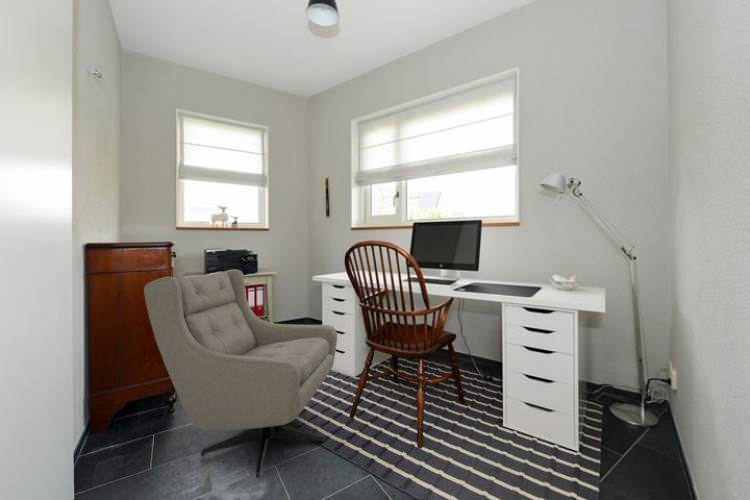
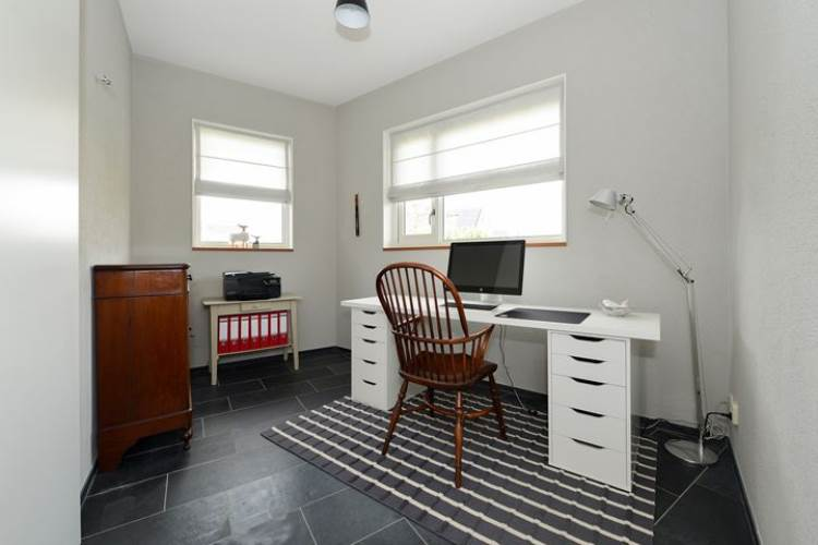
- armchair [143,269,338,479]
